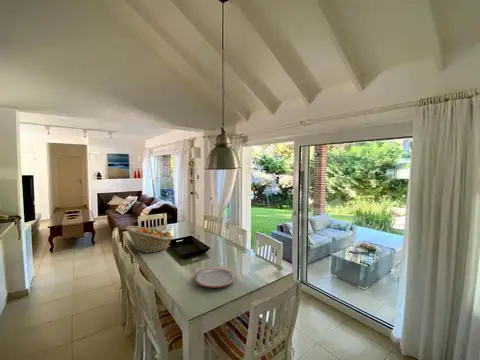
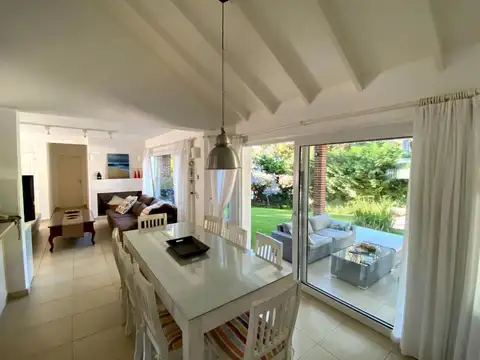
- fruit basket [124,225,174,254]
- plate [193,266,238,289]
